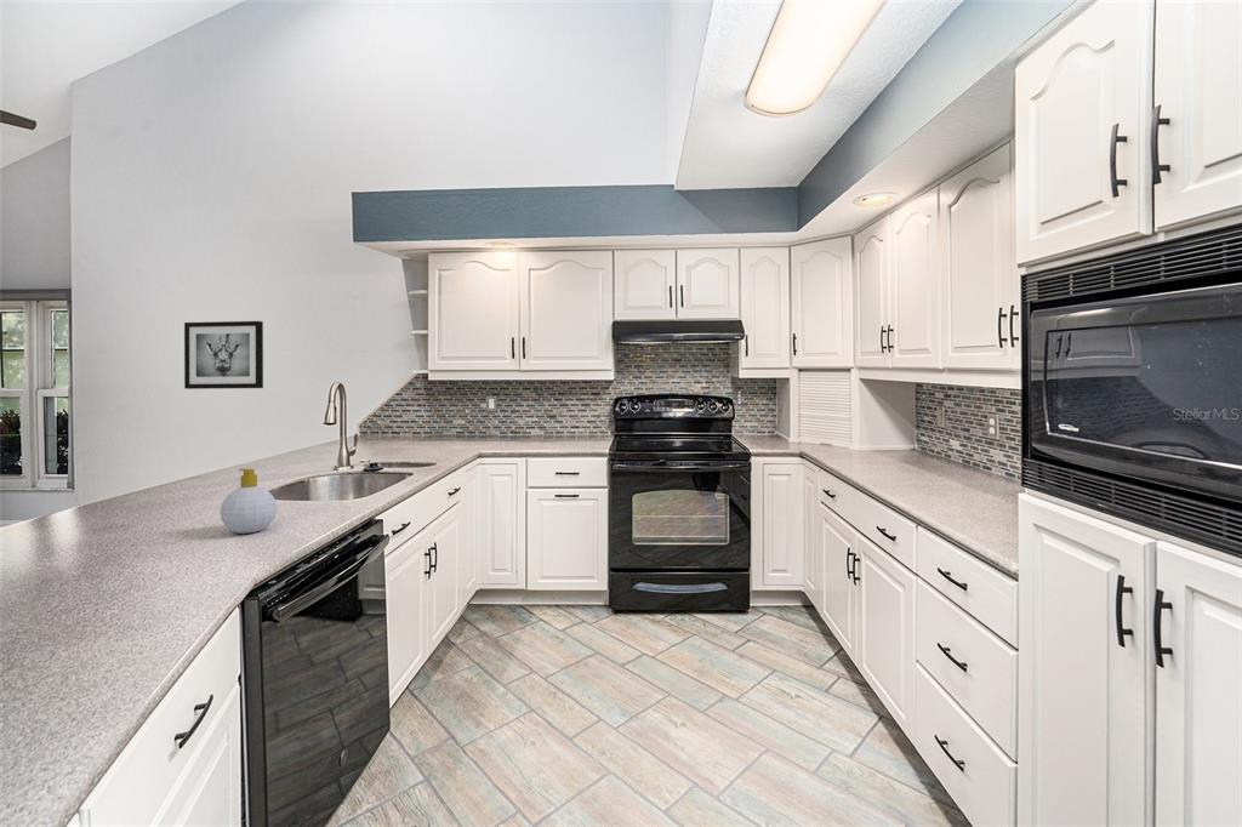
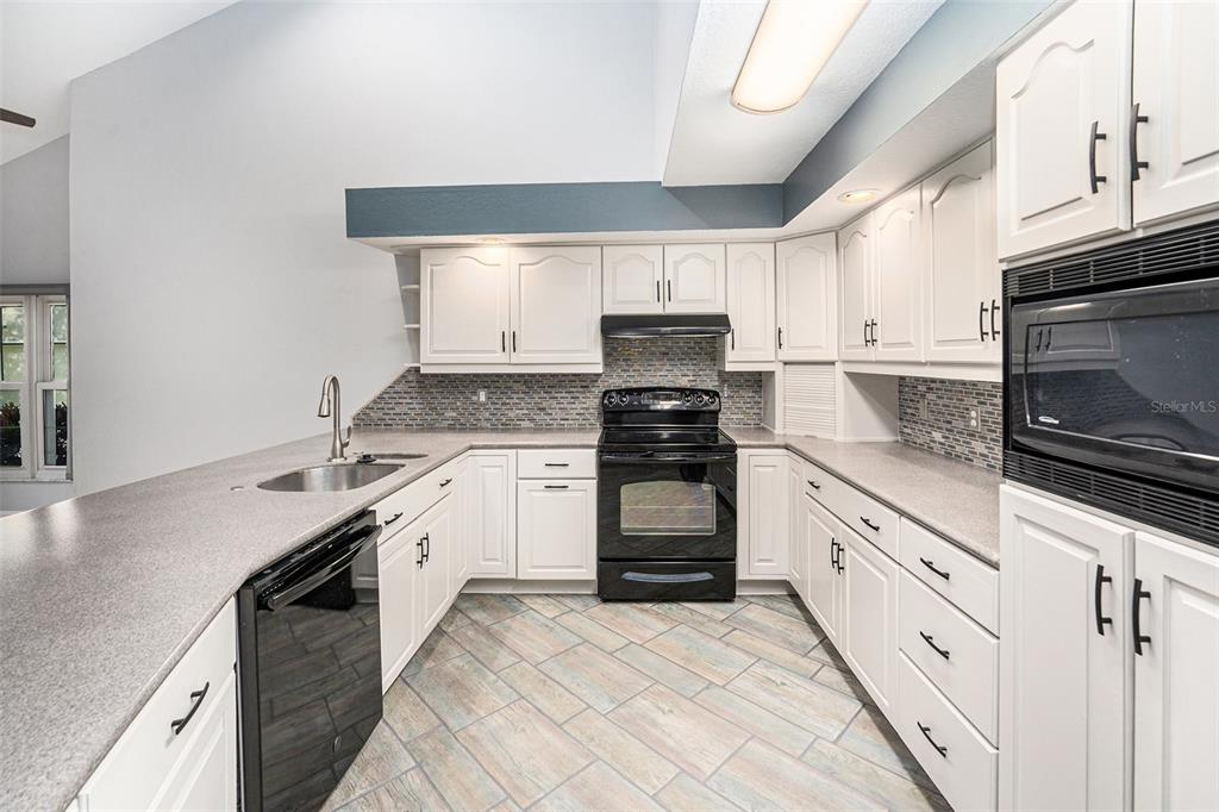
- wall art [183,320,264,390]
- soap bottle [220,468,278,535]
